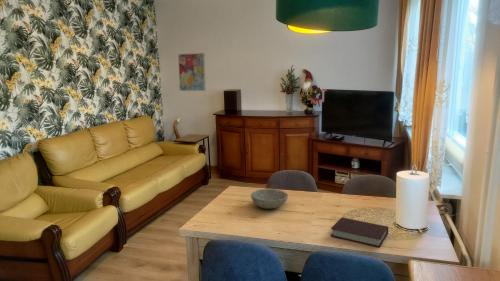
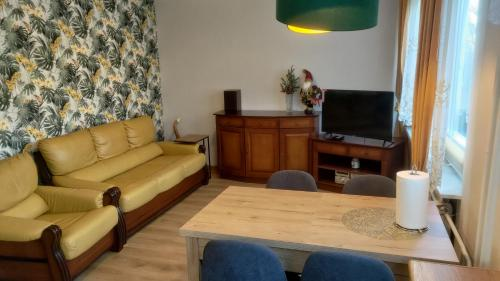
- book [330,216,389,248]
- wall art [177,52,207,92]
- bowl [250,188,289,210]
